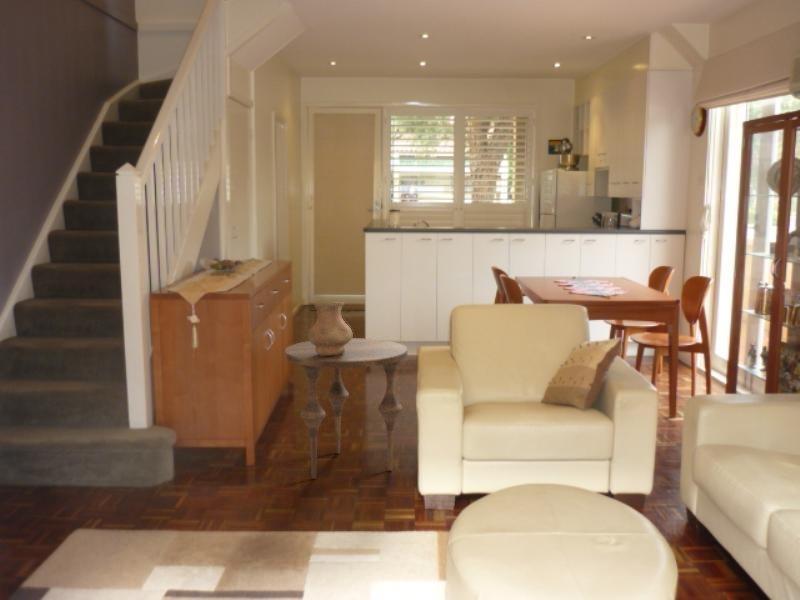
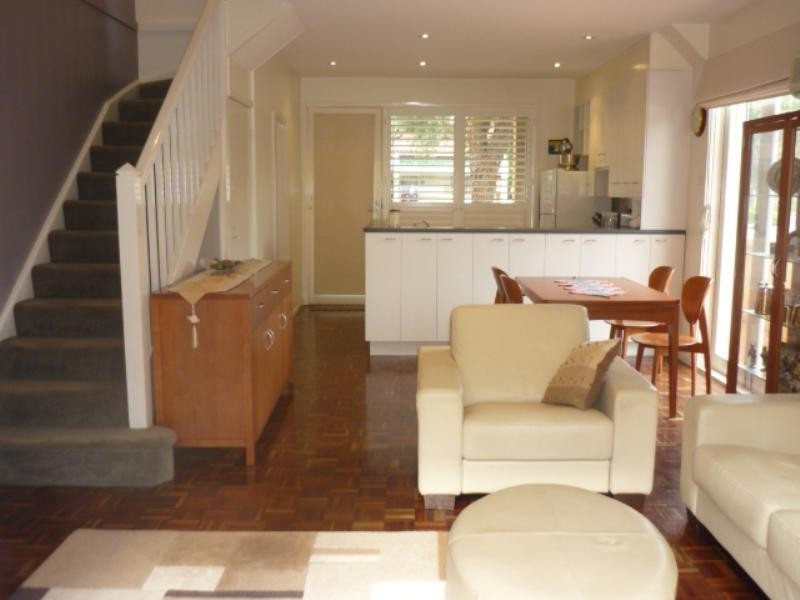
- side table [284,337,408,480]
- vase [307,301,354,356]
